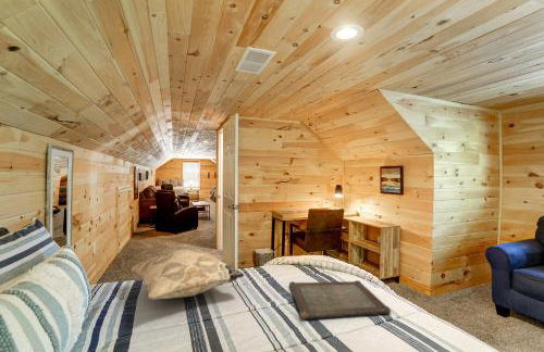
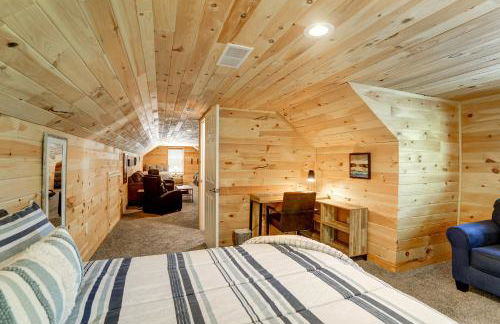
- serving tray [288,279,392,320]
- decorative pillow [128,249,246,301]
